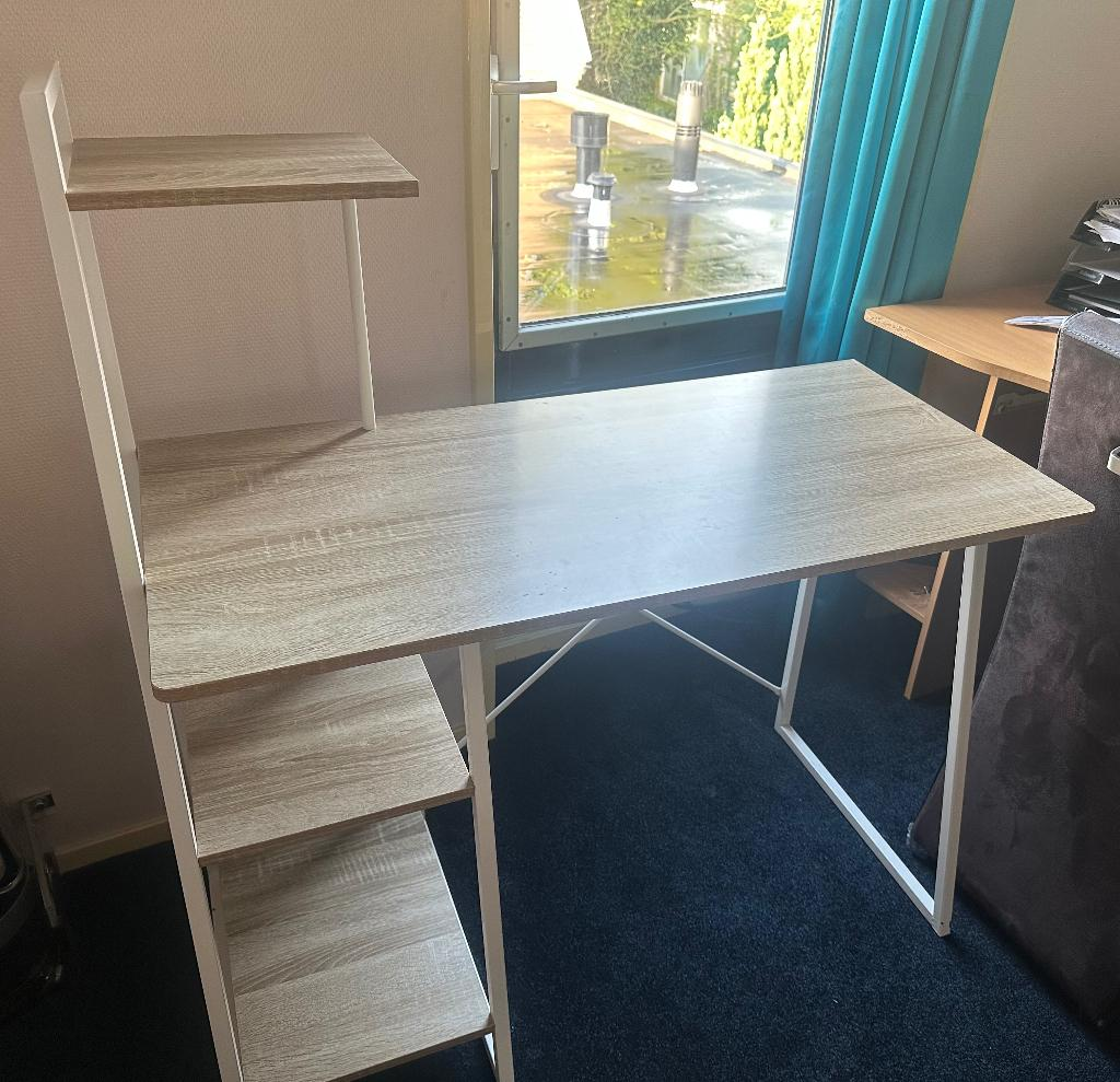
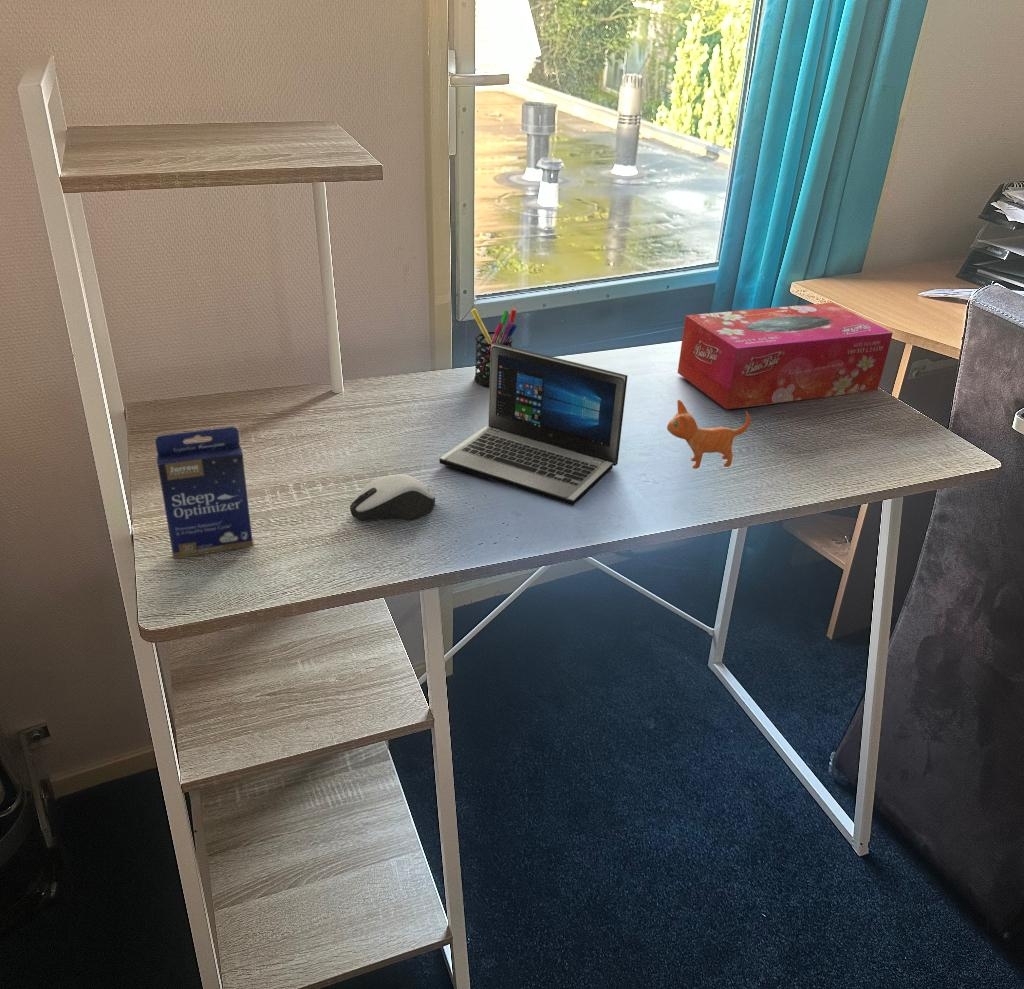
+ pen holder [470,308,517,388]
+ laptop [438,343,751,507]
+ tissue box [677,302,894,410]
+ computer mouse [349,473,436,522]
+ small box [154,426,255,560]
